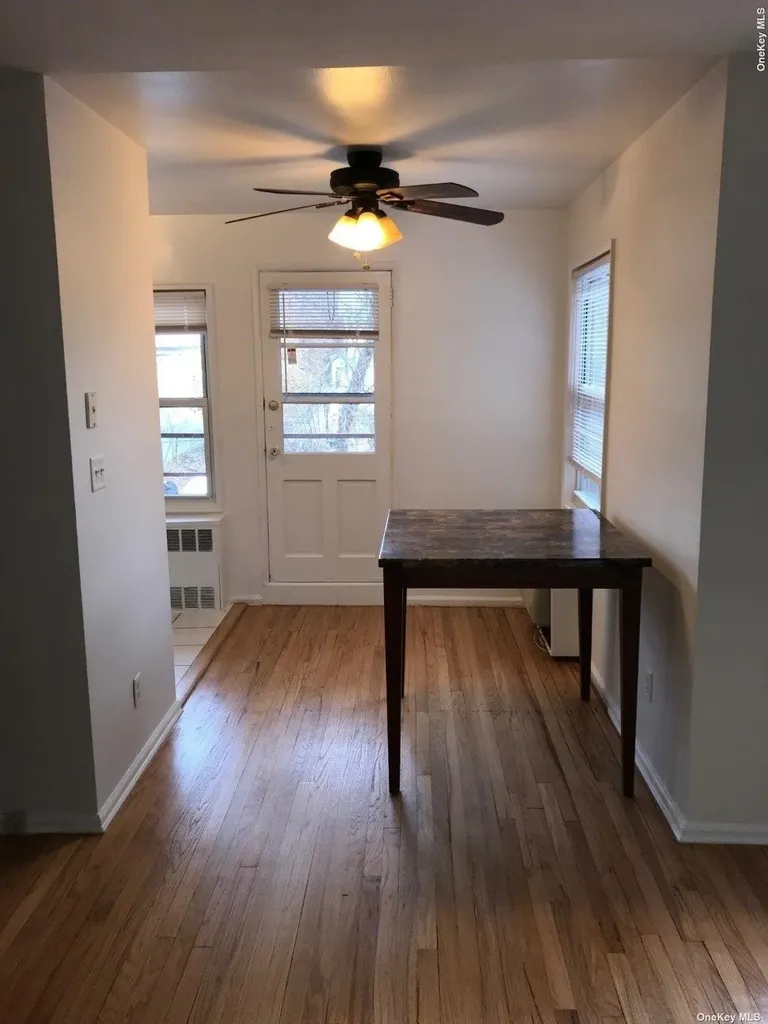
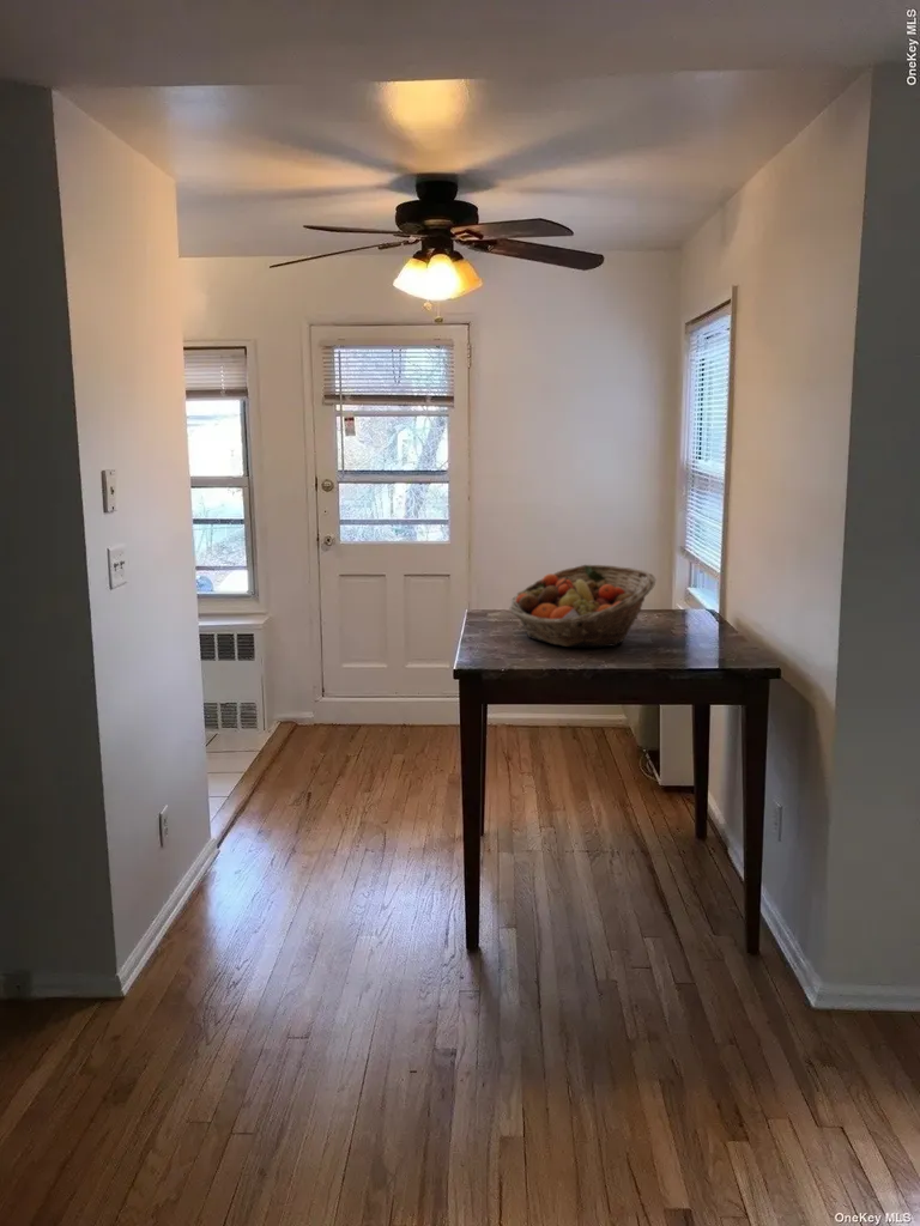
+ fruit basket [508,564,656,649]
